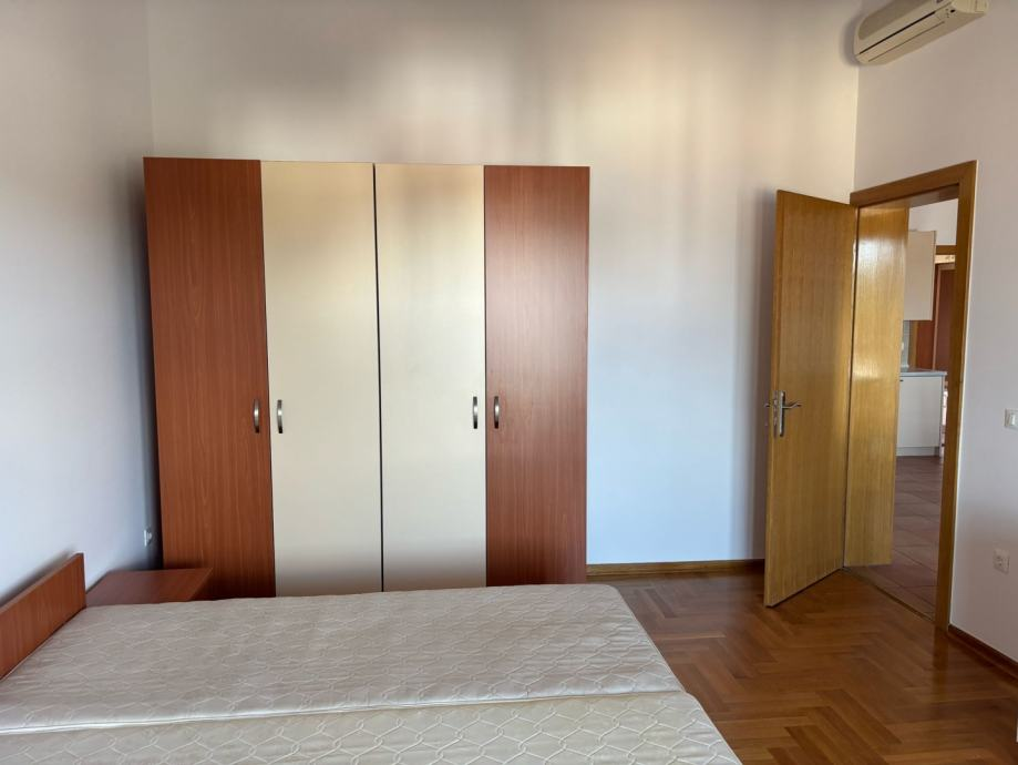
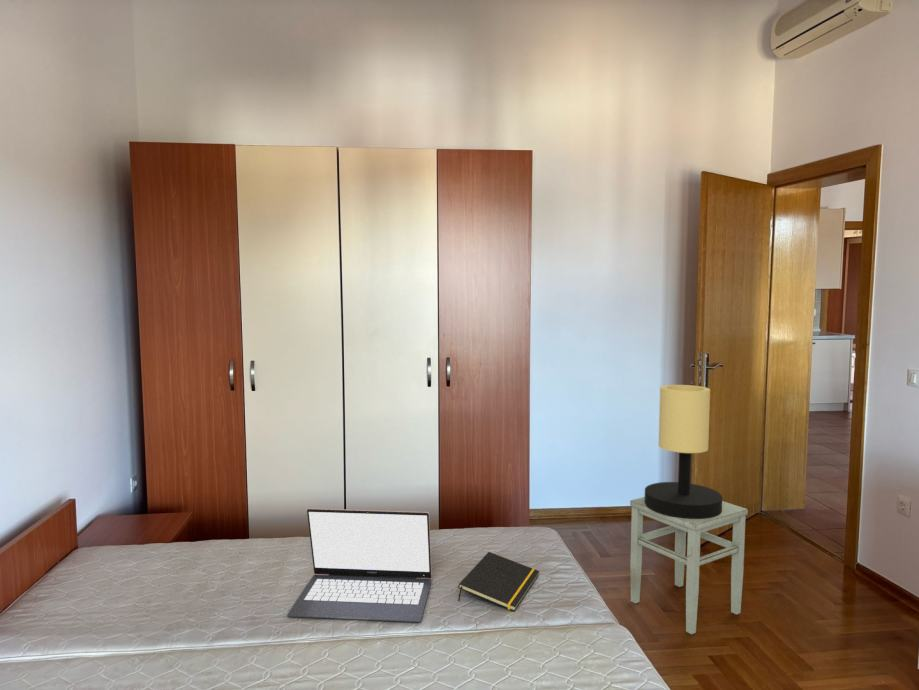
+ stool [629,496,749,635]
+ table lamp [644,384,723,519]
+ notepad [457,551,540,612]
+ laptop [286,508,433,623]
